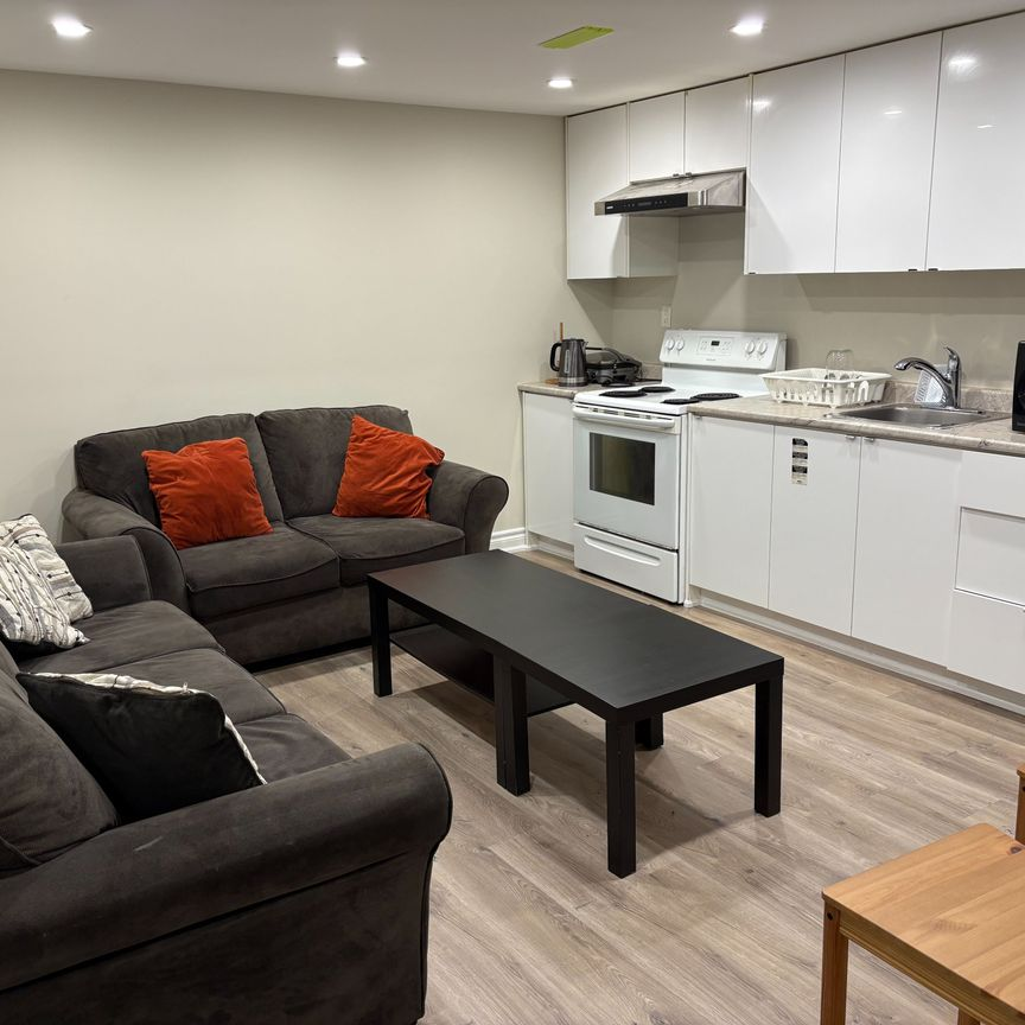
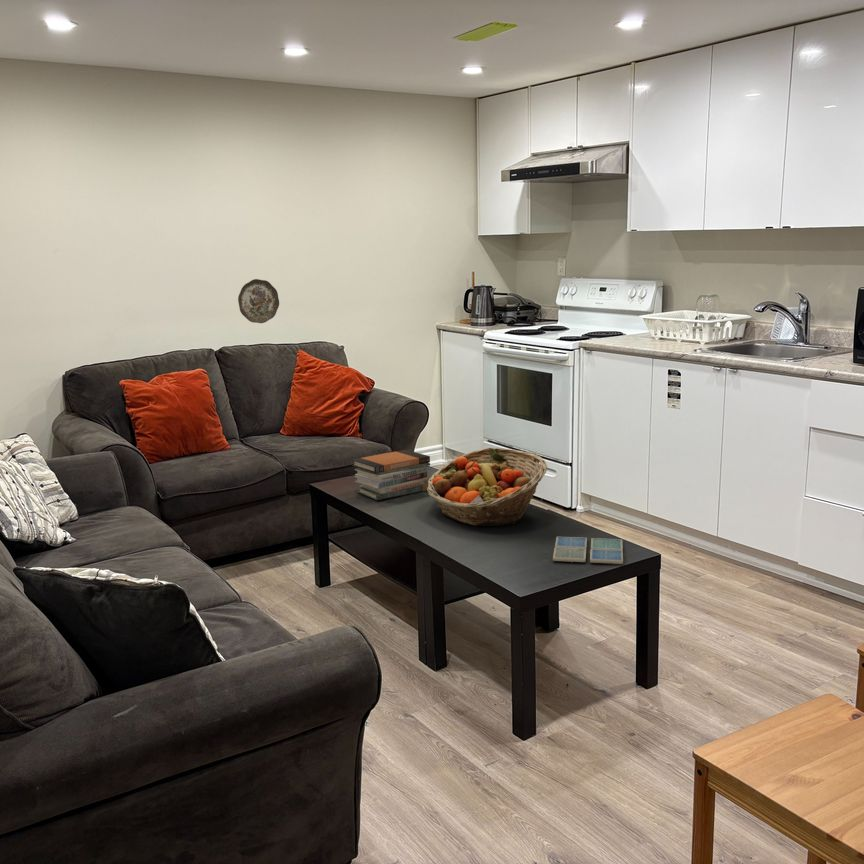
+ book stack [351,449,431,501]
+ drink coaster [552,536,624,565]
+ fruit basket [426,447,548,527]
+ decorative plate [237,278,280,324]
